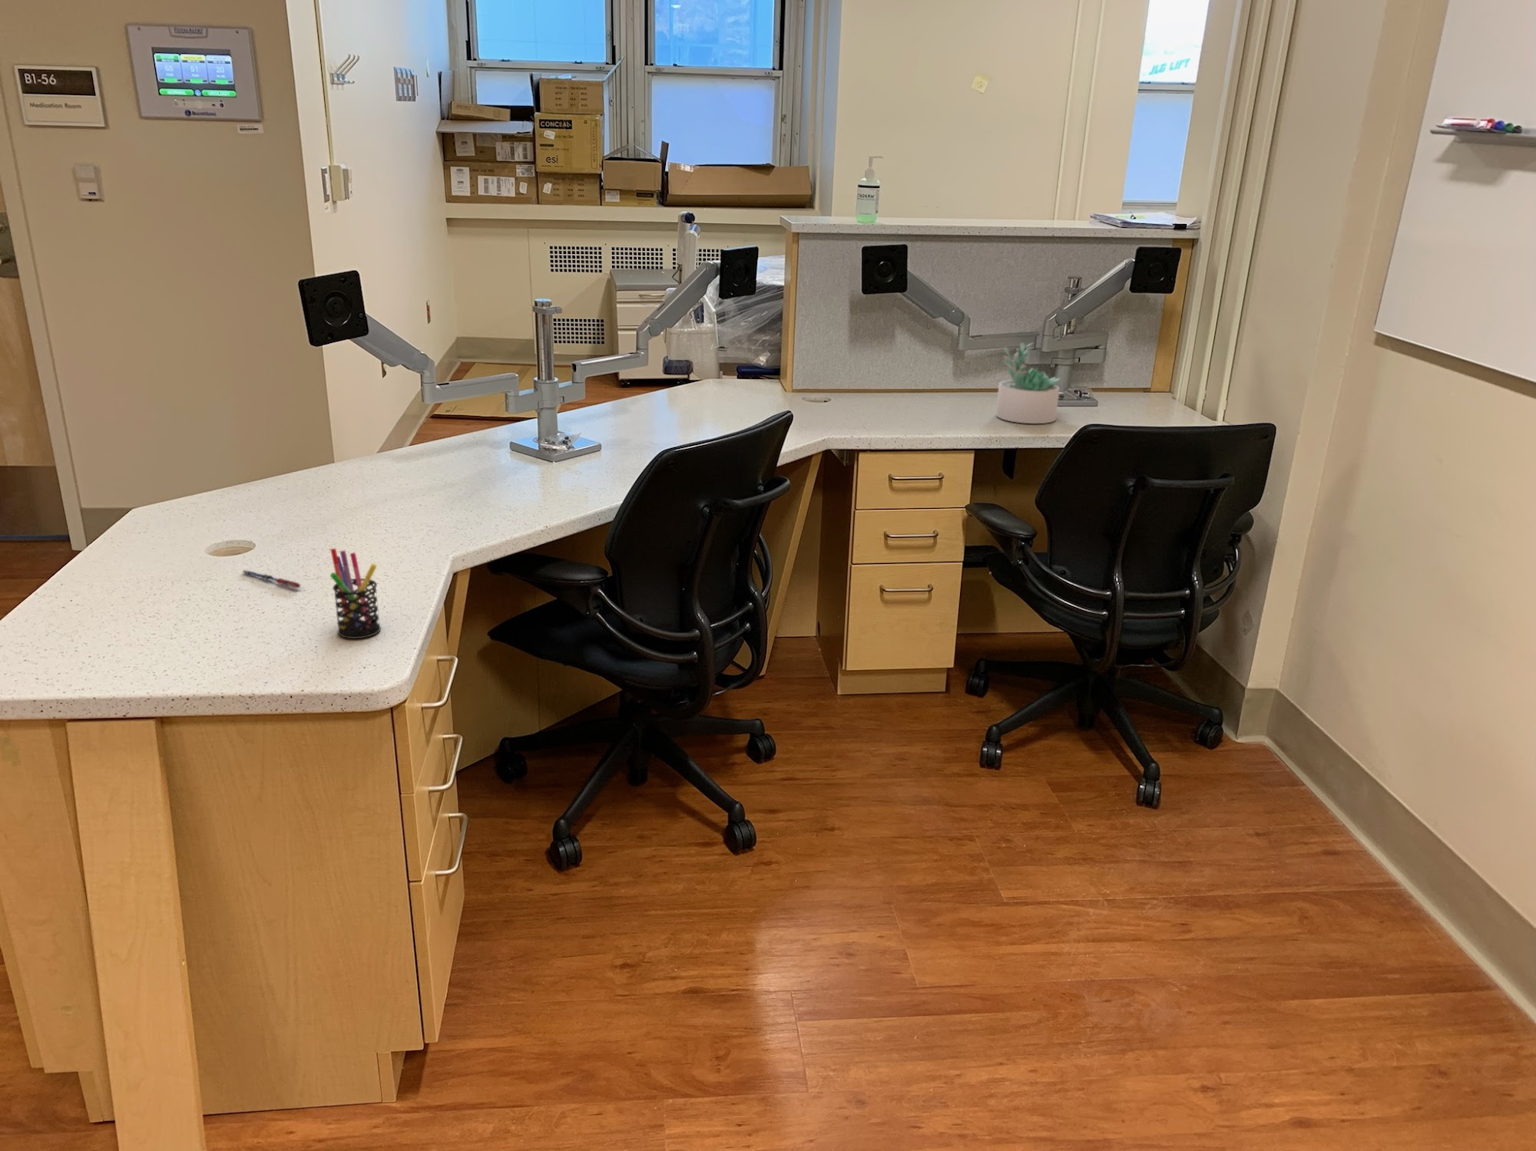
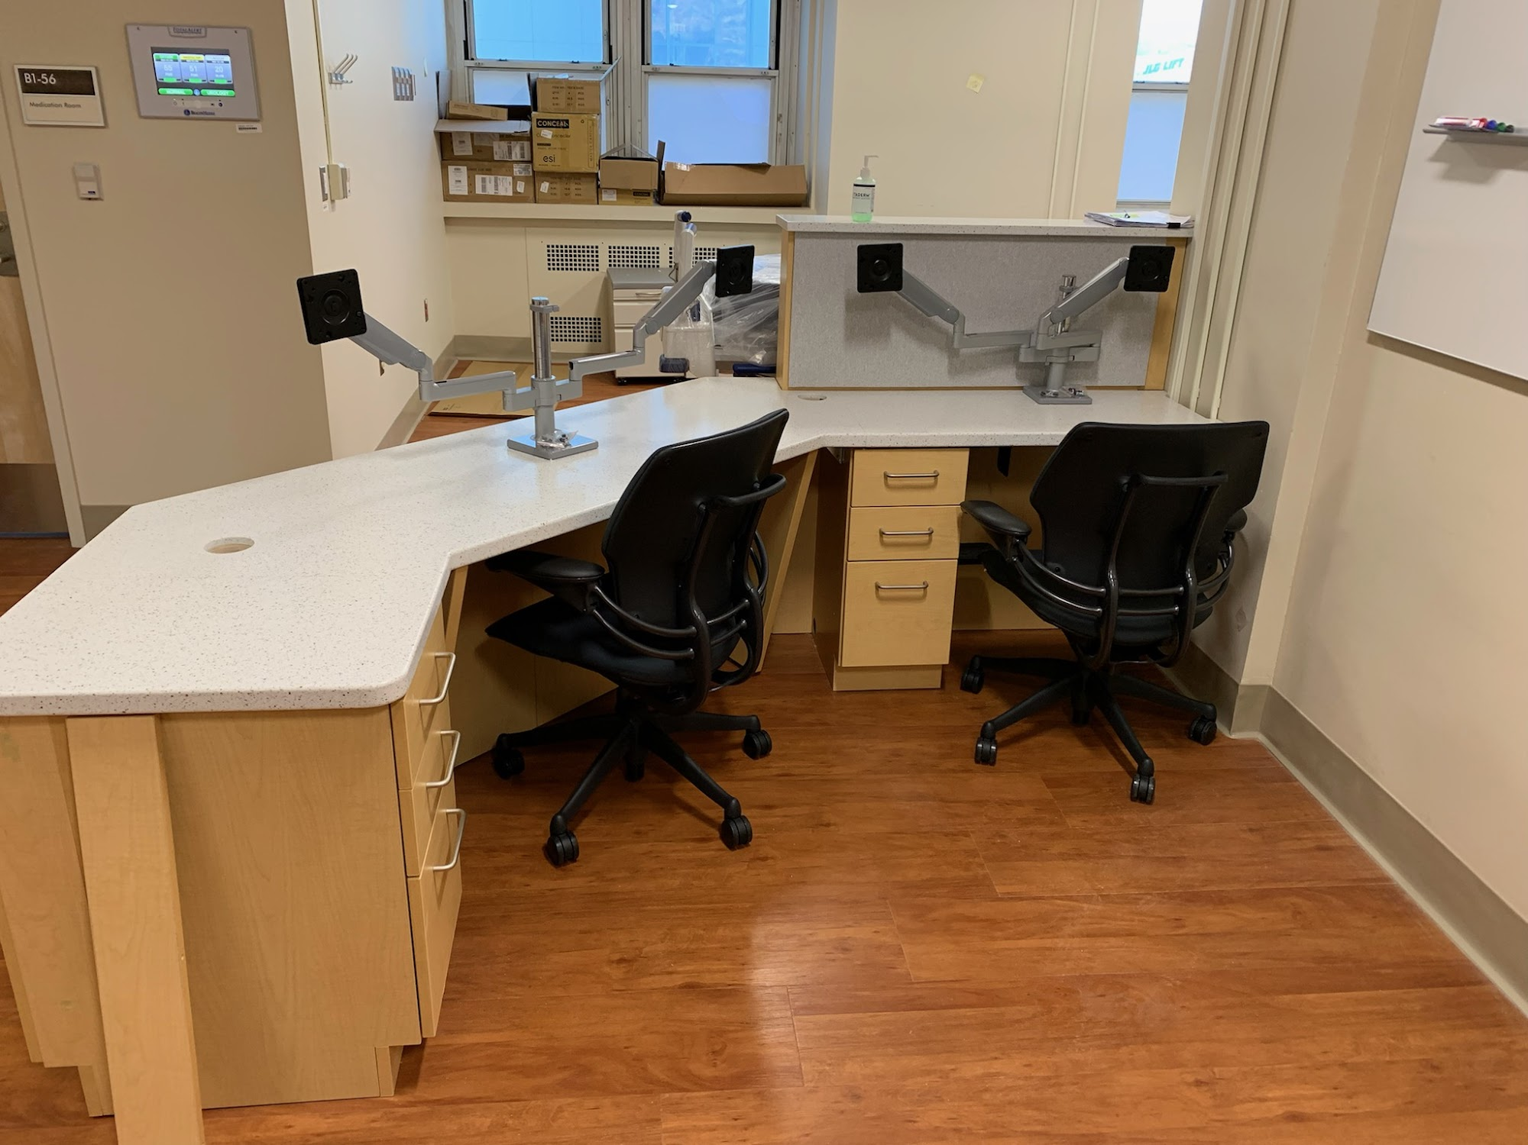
- pen [242,569,301,589]
- pen holder [329,548,382,640]
- succulent plant [995,341,1062,424]
